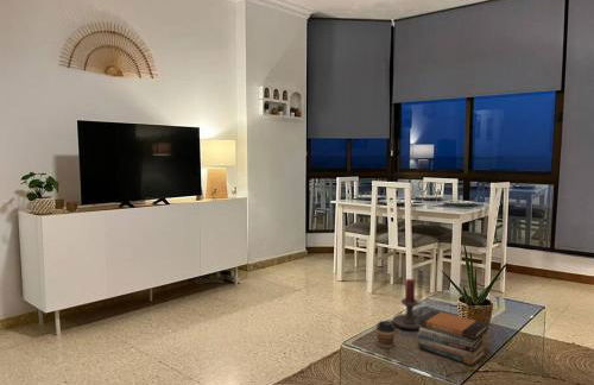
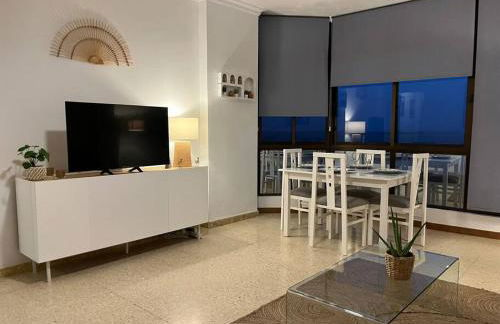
- book stack [417,309,489,366]
- coffee cup [375,320,397,349]
- candle holder [391,278,424,330]
